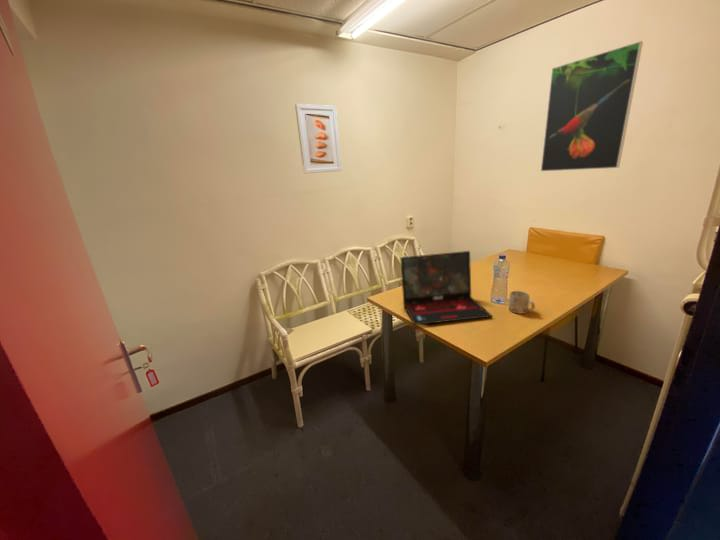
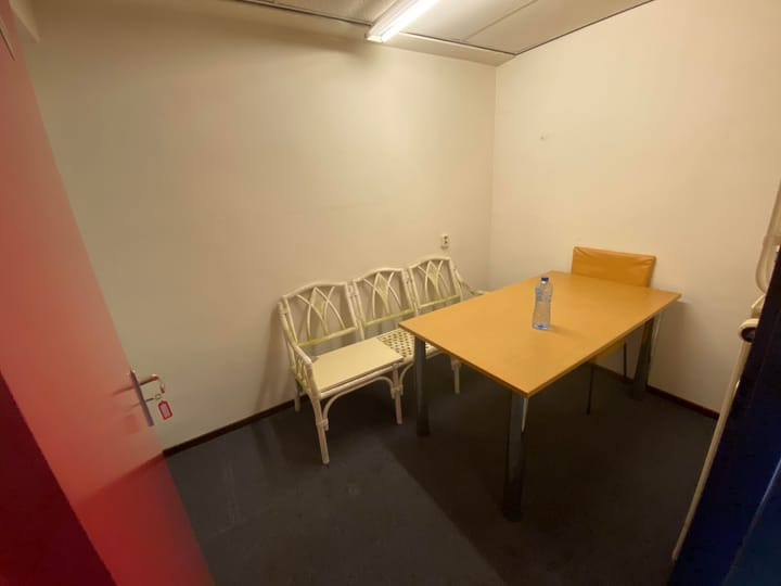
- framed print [540,40,644,172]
- laptop [399,250,493,326]
- mug [508,290,536,314]
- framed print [294,103,342,175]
